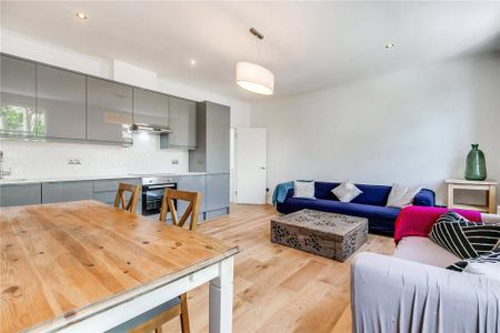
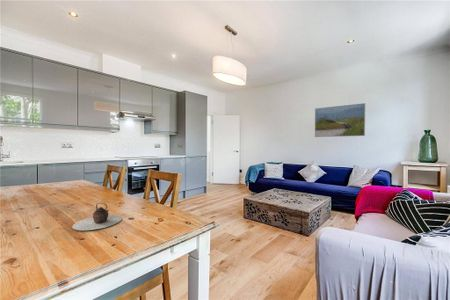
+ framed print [314,102,366,138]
+ teapot [71,202,123,232]
